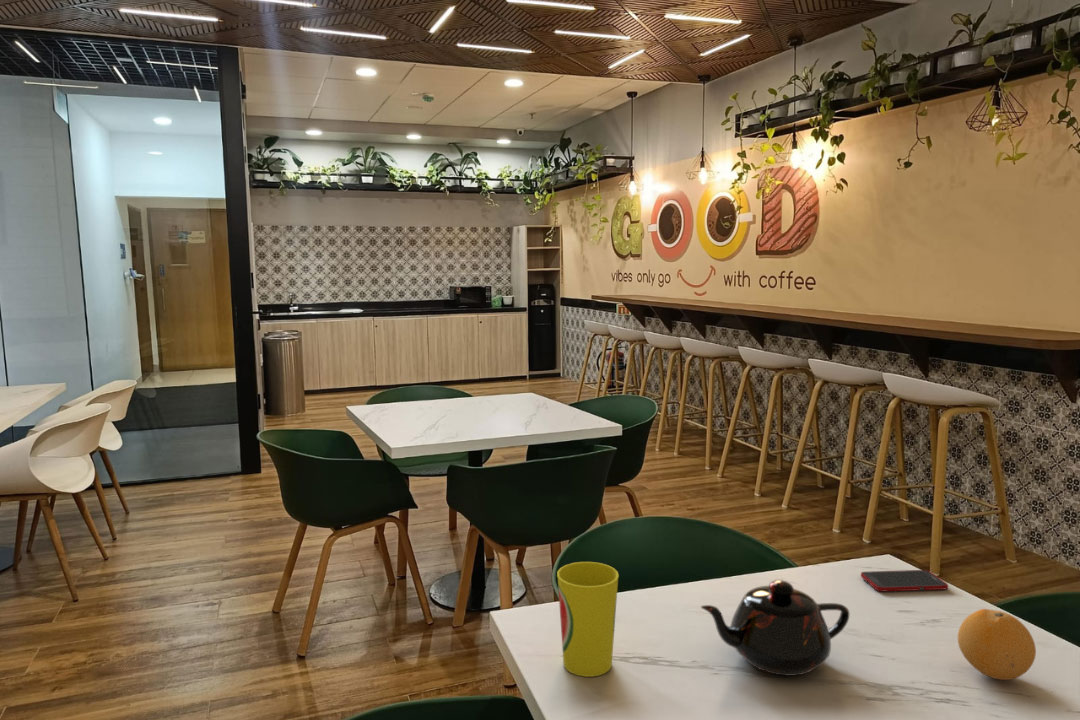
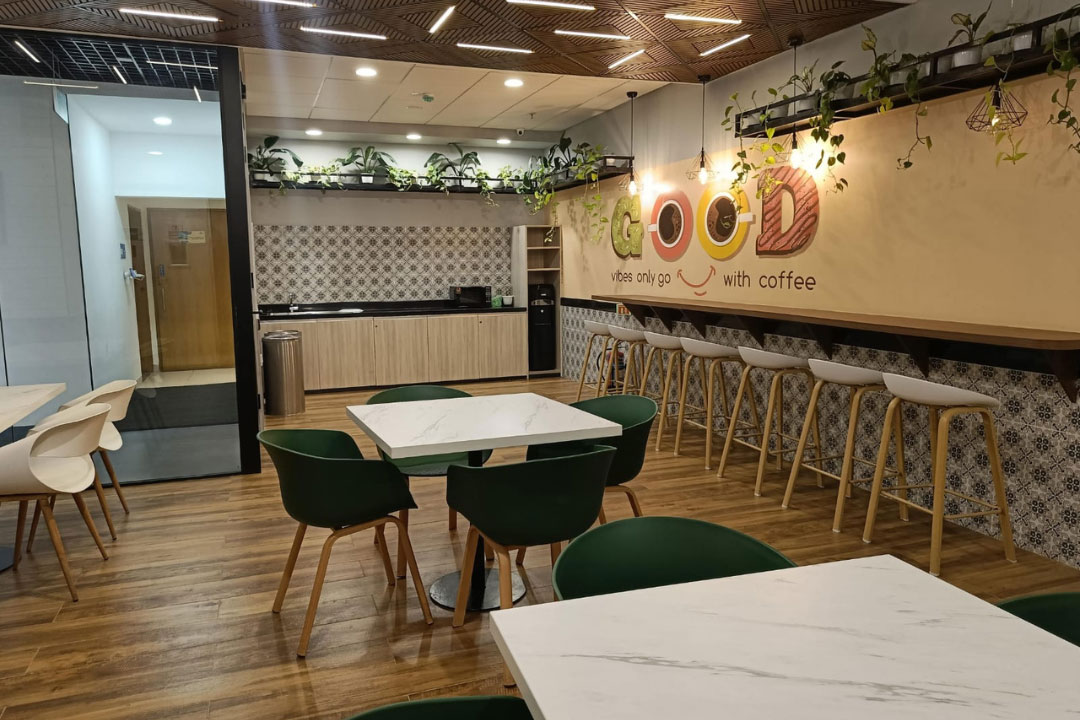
- cup [556,561,620,678]
- teapot [699,579,850,677]
- fruit [957,608,1037,681]
- cell phone [860,569,949,592]
